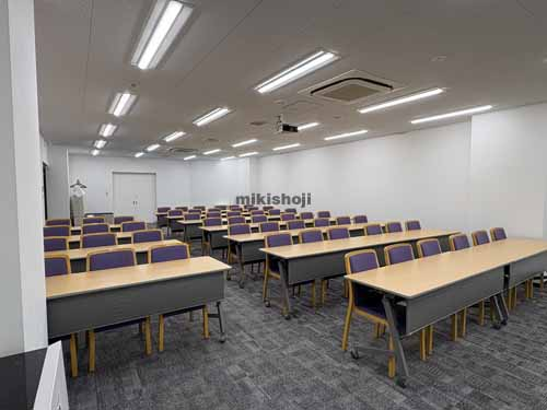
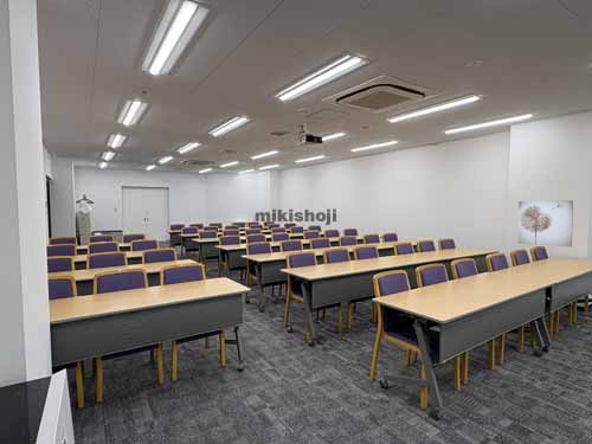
+ wall art [517,199,574,247]
